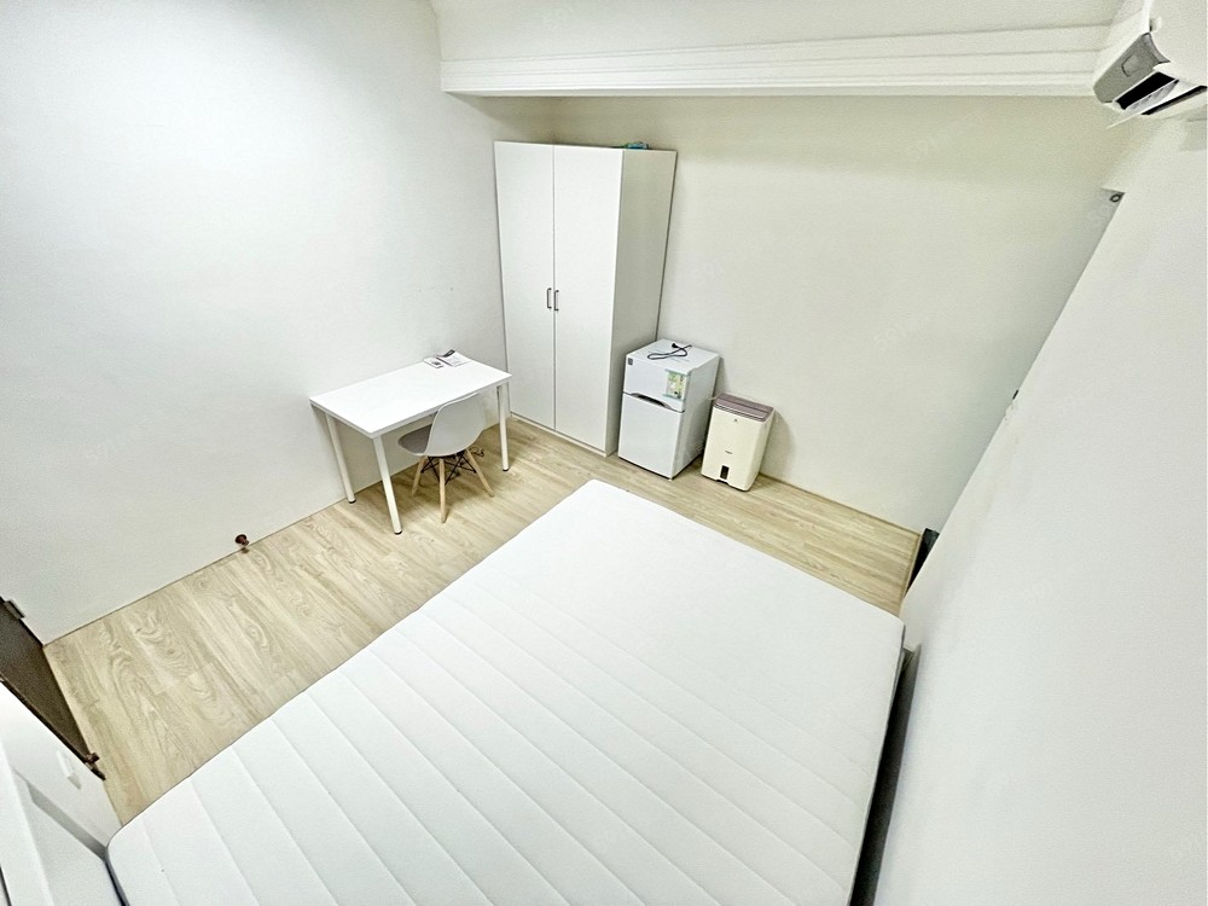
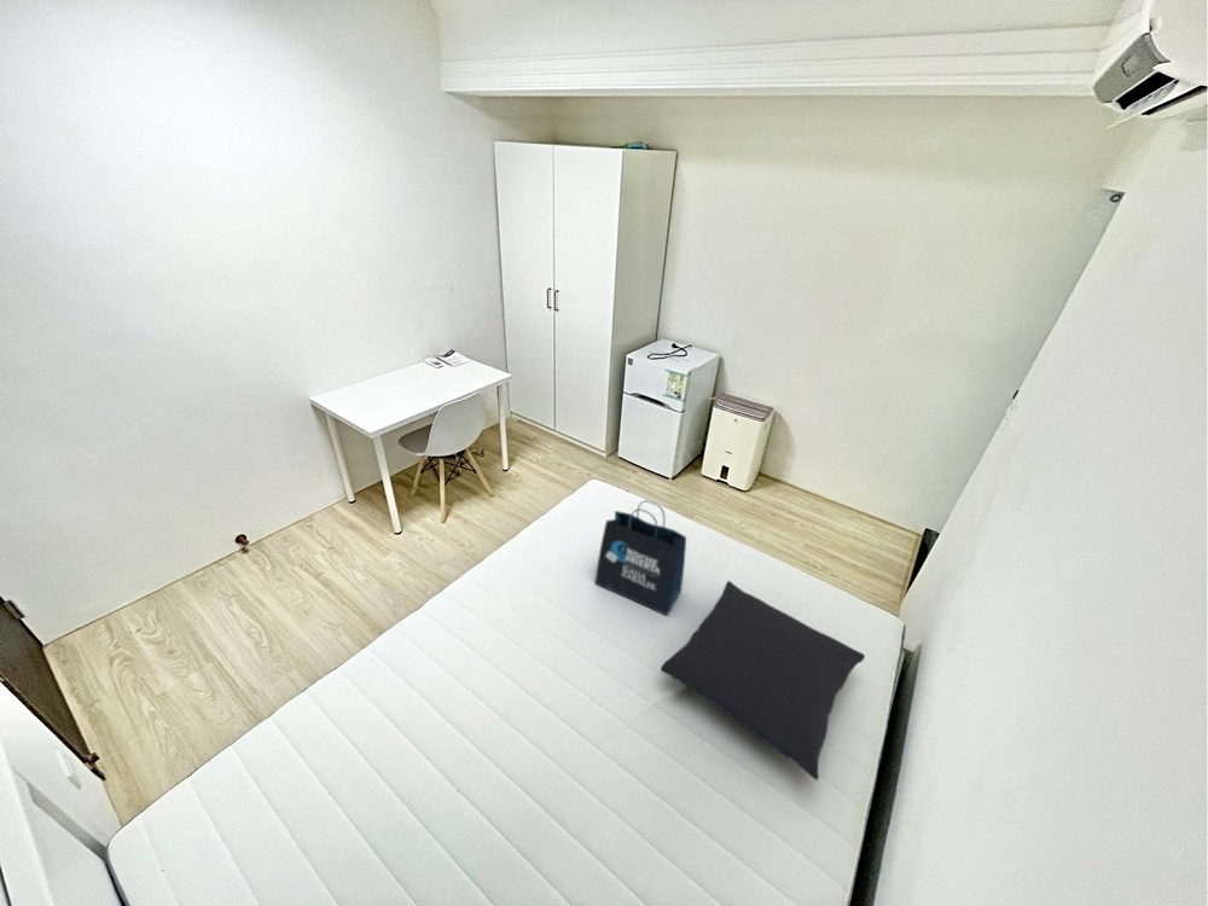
+ pillow [660,580,866,782]
+ tote bag [594,499,687,617]
